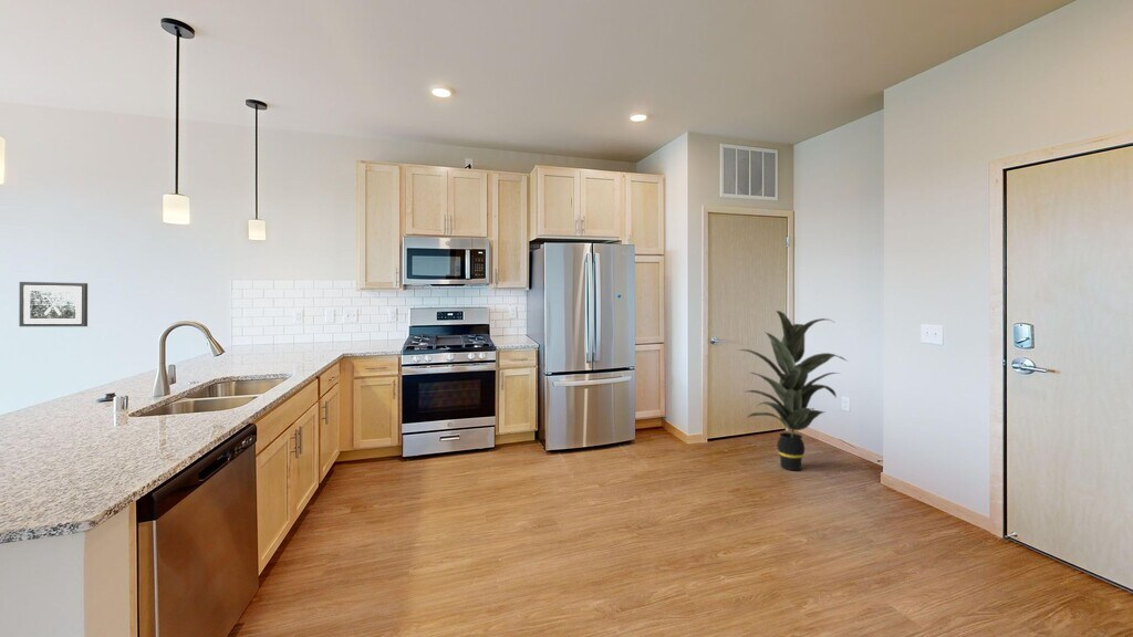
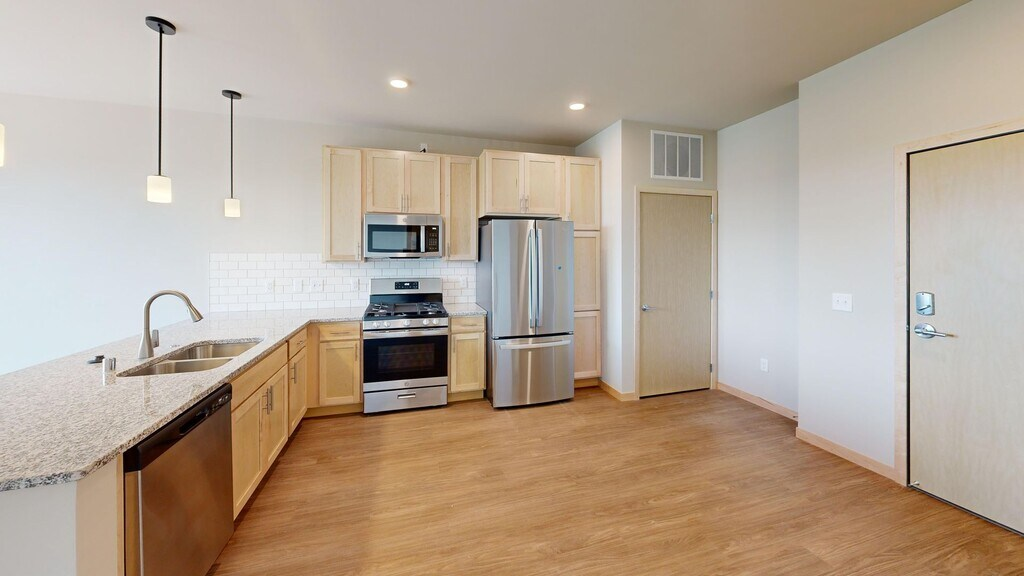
- wall art [18,281,89,327]
- indoor plant [738,310,850,471]
